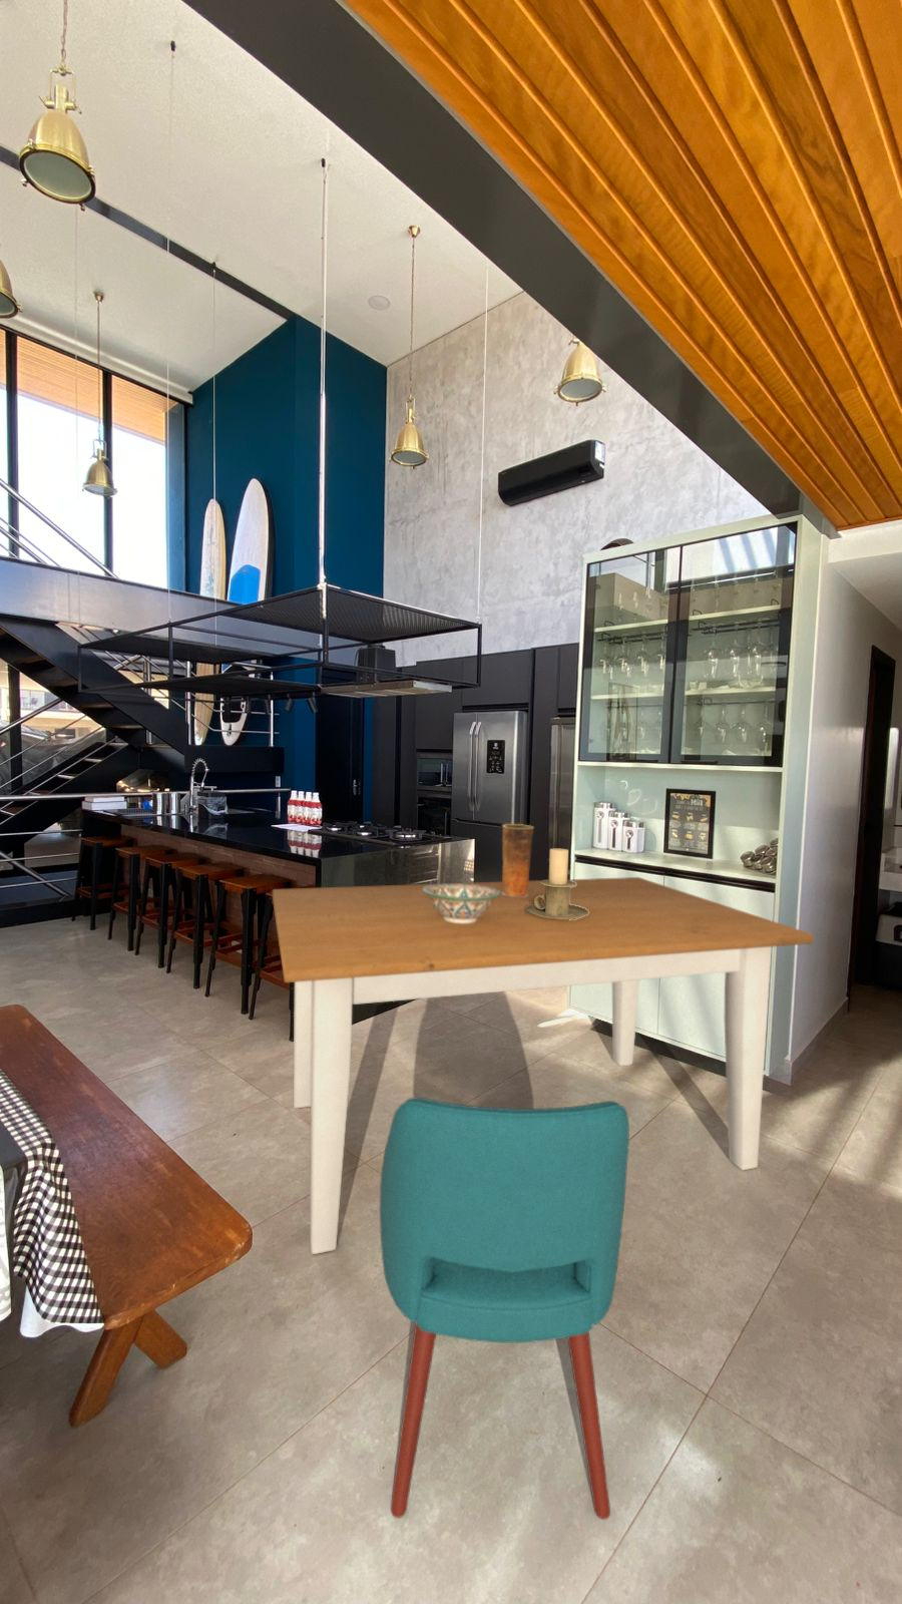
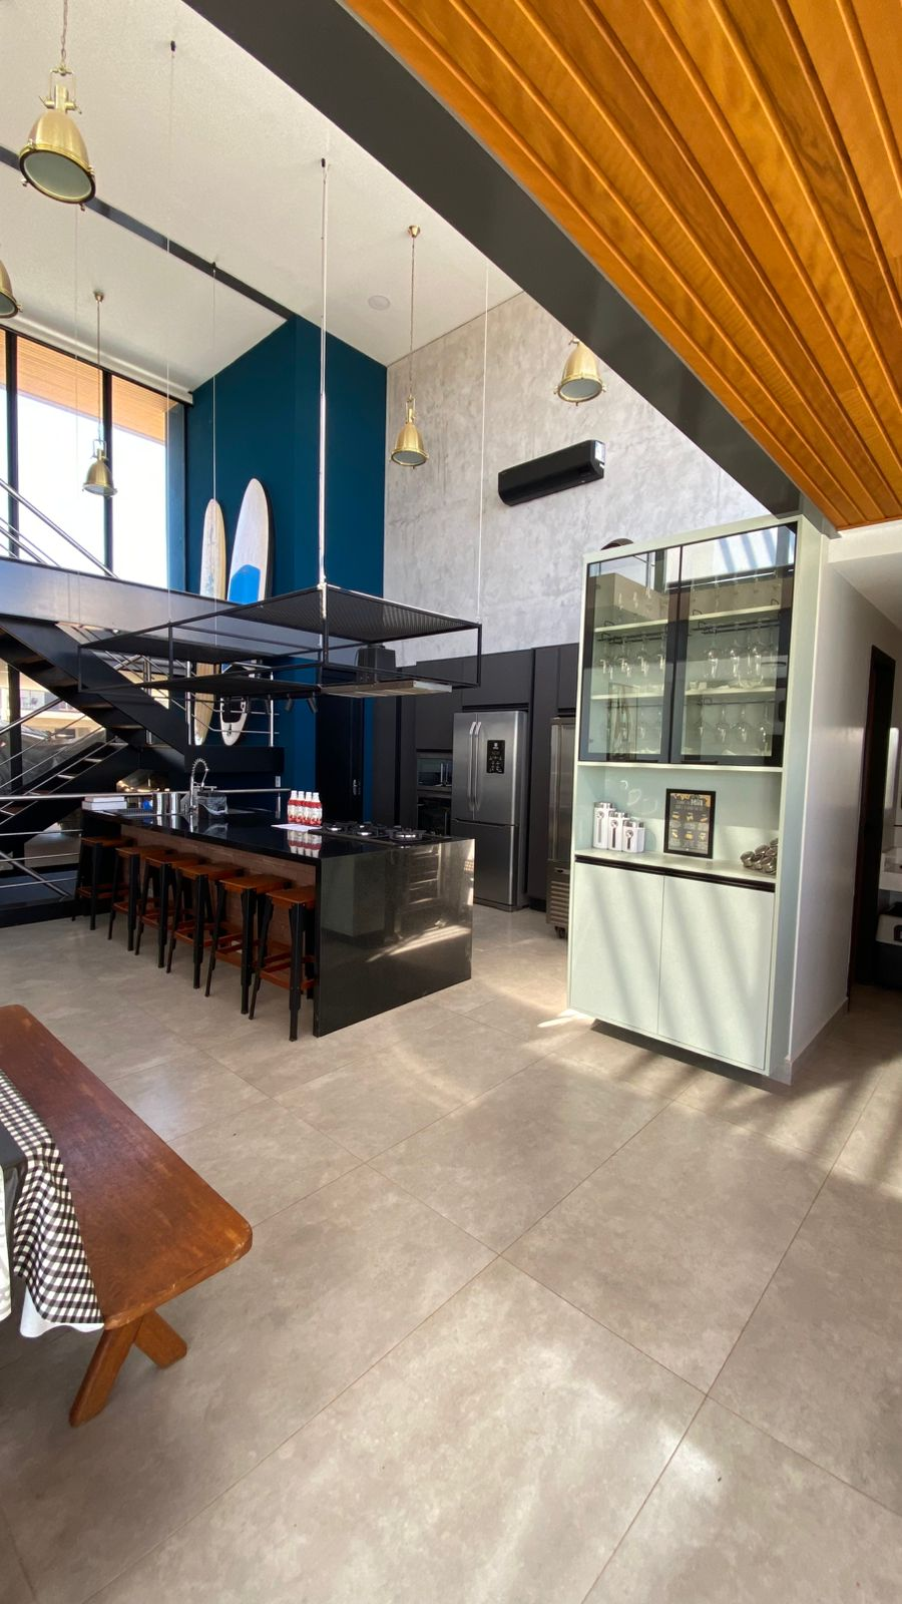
- candle holder [525,847,588,920]
- decorative bowl [423,882,500,923]
- table [272,876,815,1255]
- chair [379,1097,630,1520]
- vase [501,823,535,897]
